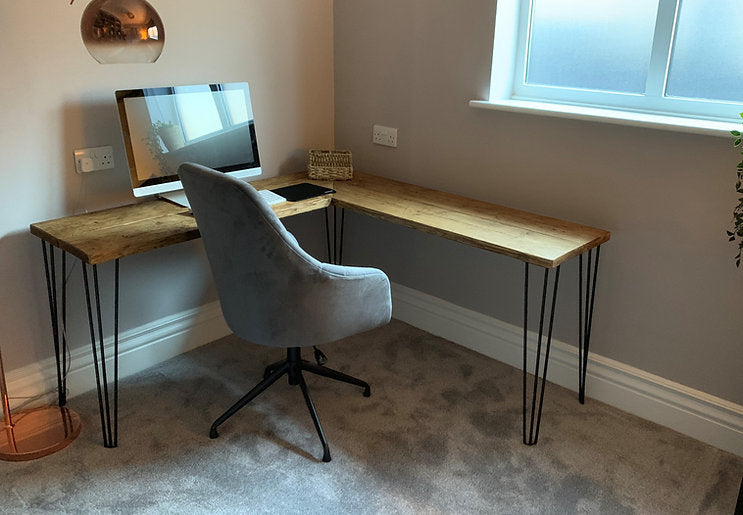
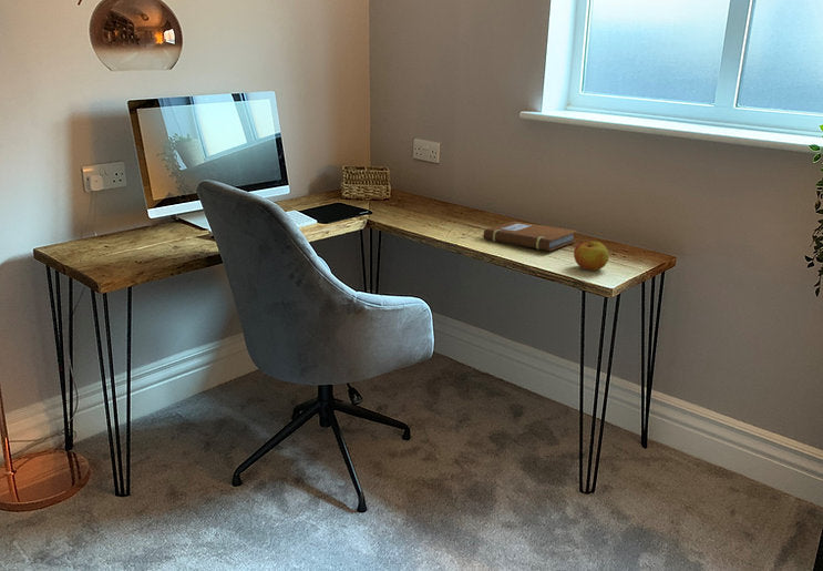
+ apple [573,239,610,272]
+ notebook [482,221,578,252]
